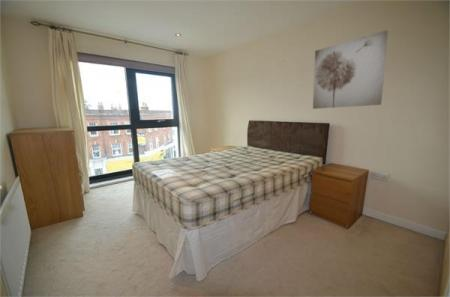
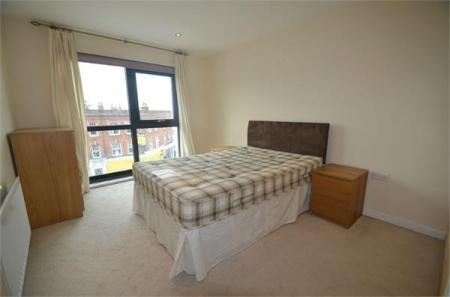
- wall art [312,29,389,110]
